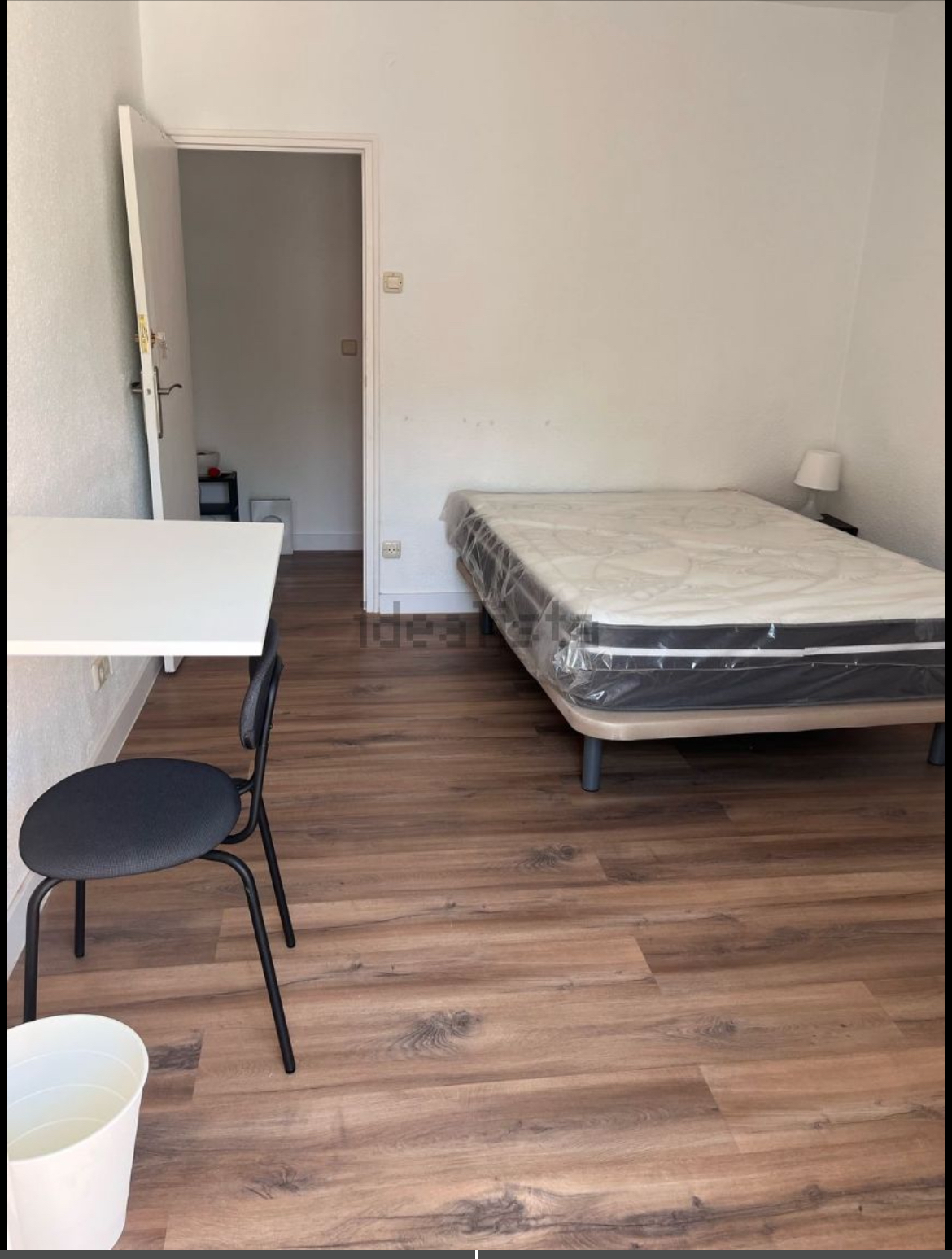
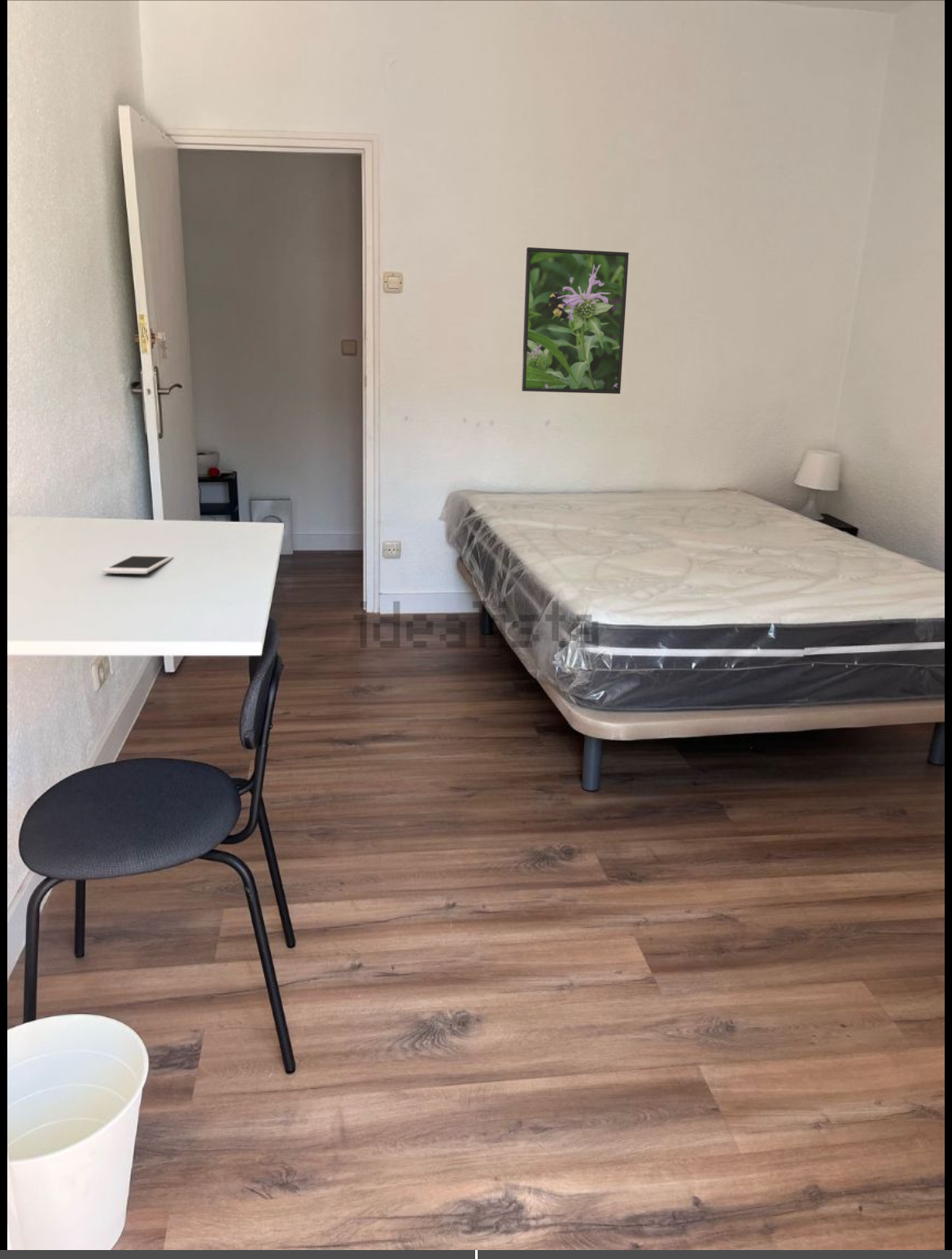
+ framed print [521,247,630,395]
+ cell phone [102,554,174,575]
